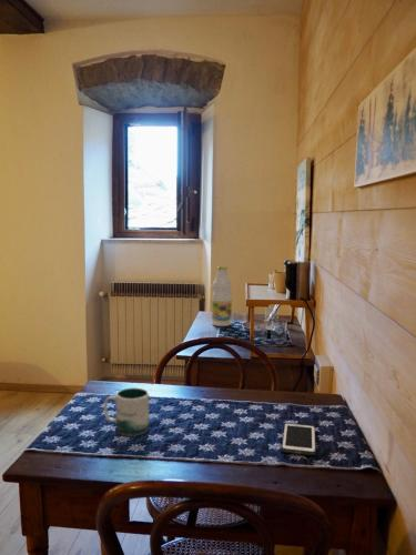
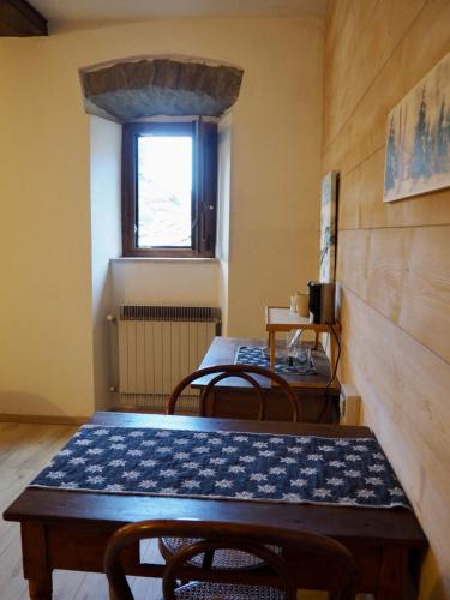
- bottle [211,265,233,327]
- cell phone [281,422,316,456]
- mug [103,386,150,437]
